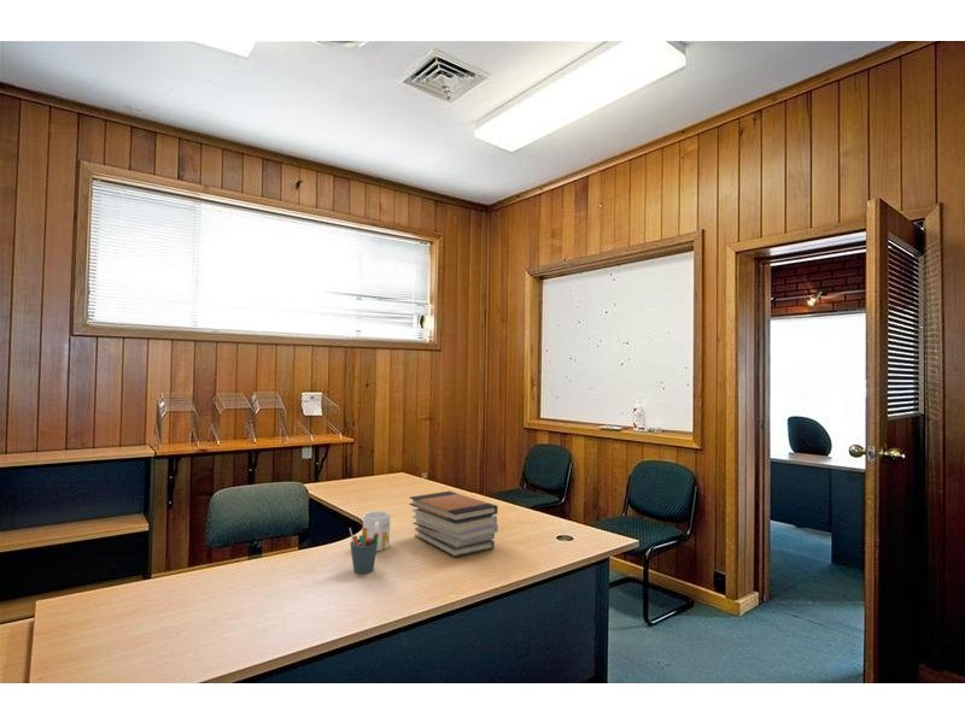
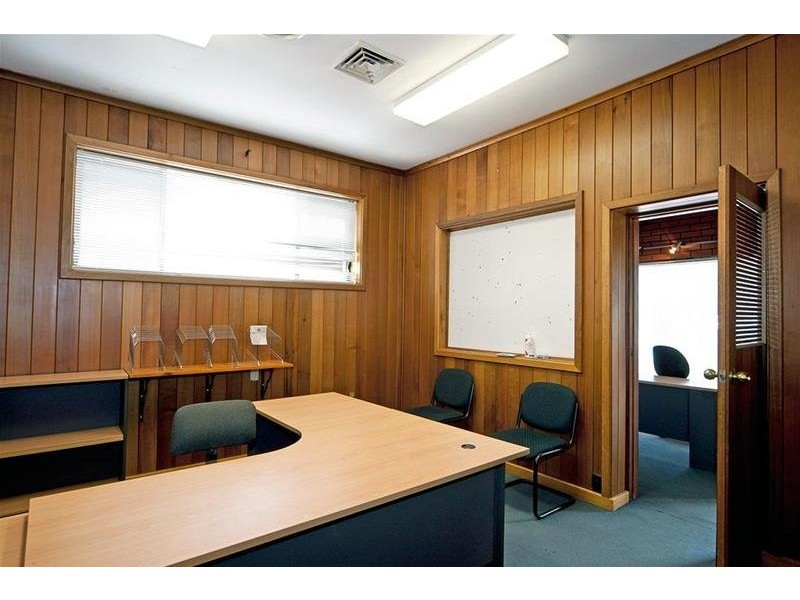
- mug [362,510,392,552]
- pen holder [349,527,379,575]
- book stack [408,490,499,558]
